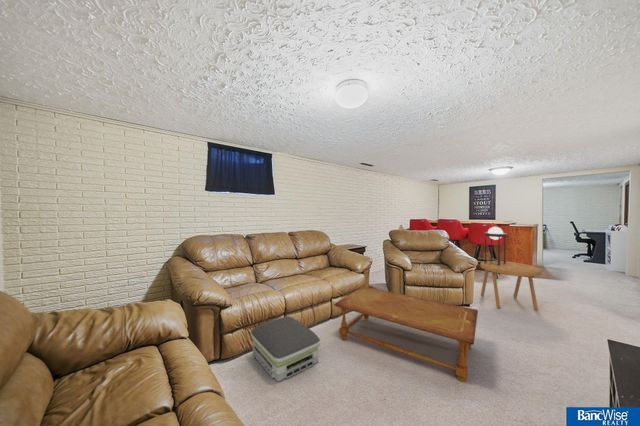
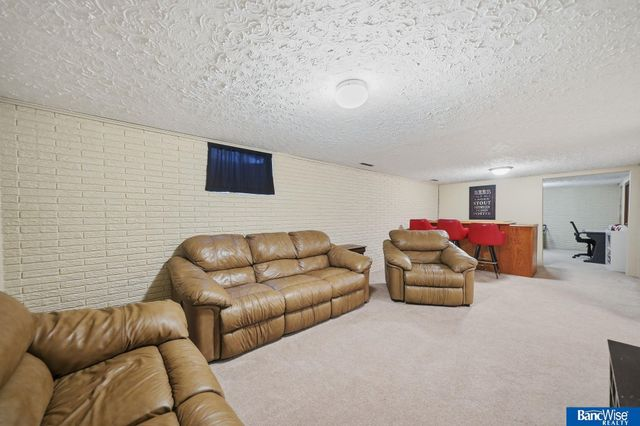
- side table [480,261,543,311]
- table lamp [483,225,508,265]
- air purifier [250,316,321,383]
- coffee table [333,285,479,383]
